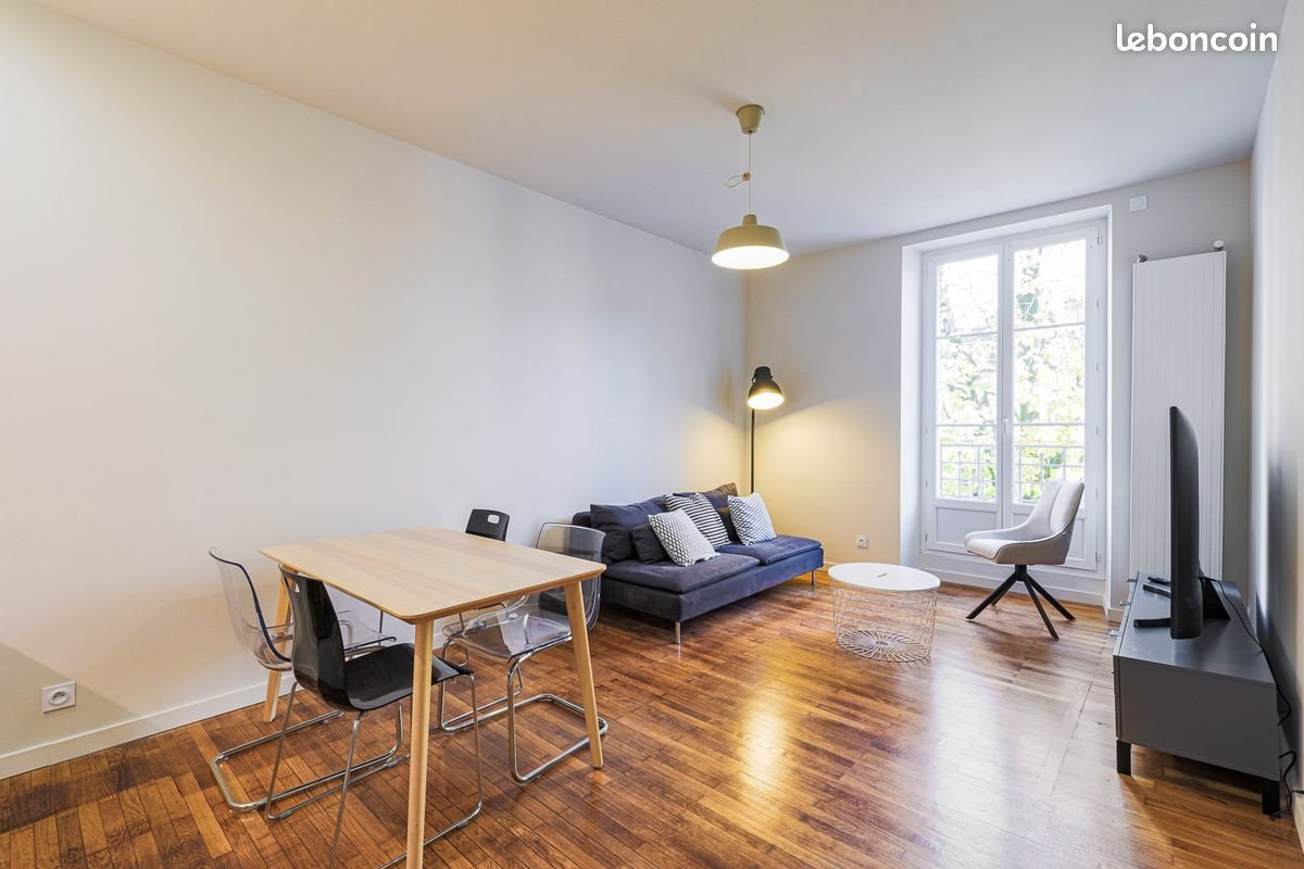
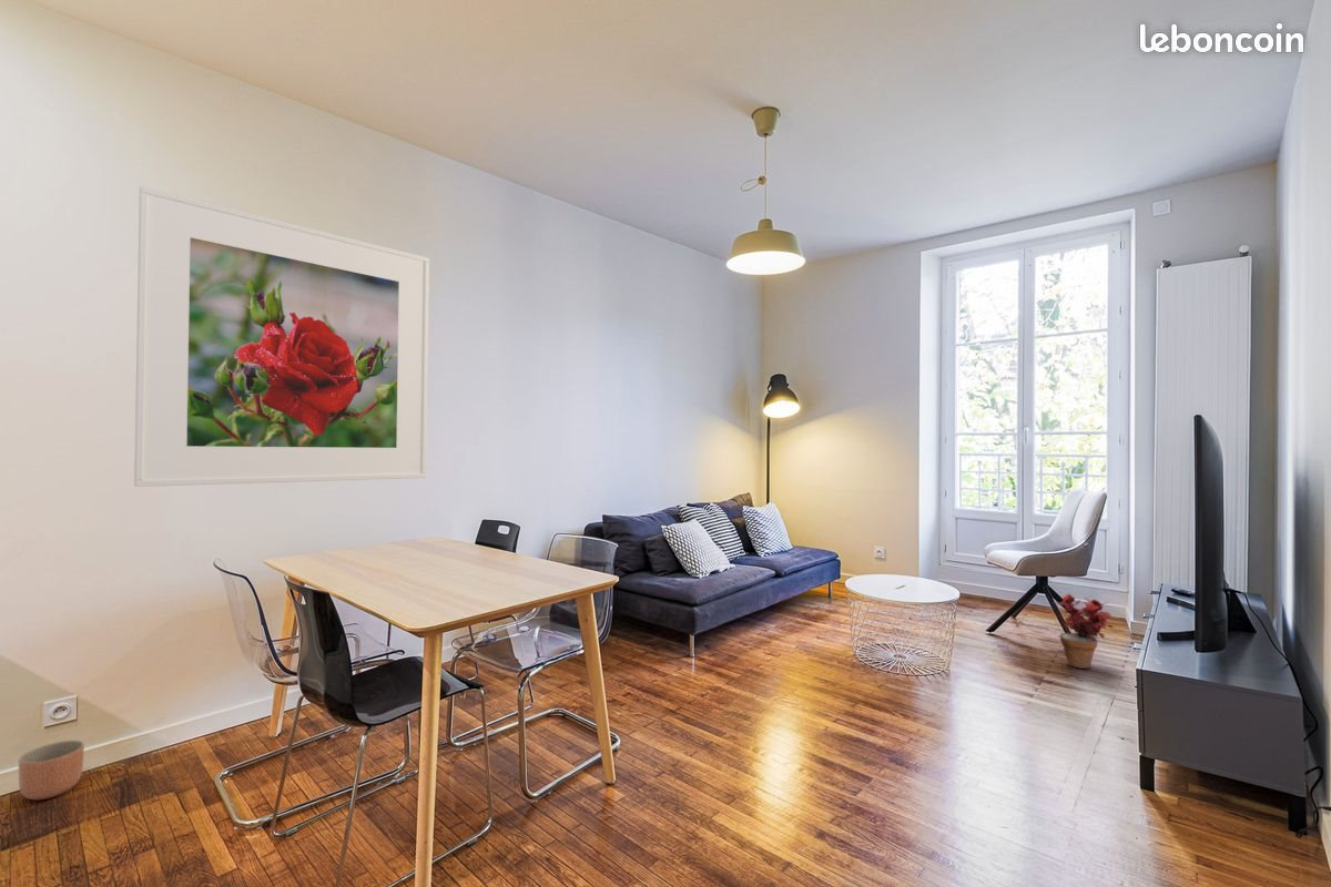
+ potted plant [1051,592,1115,670]
+ planter [18,740,85,801]
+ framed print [133,185,430,488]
